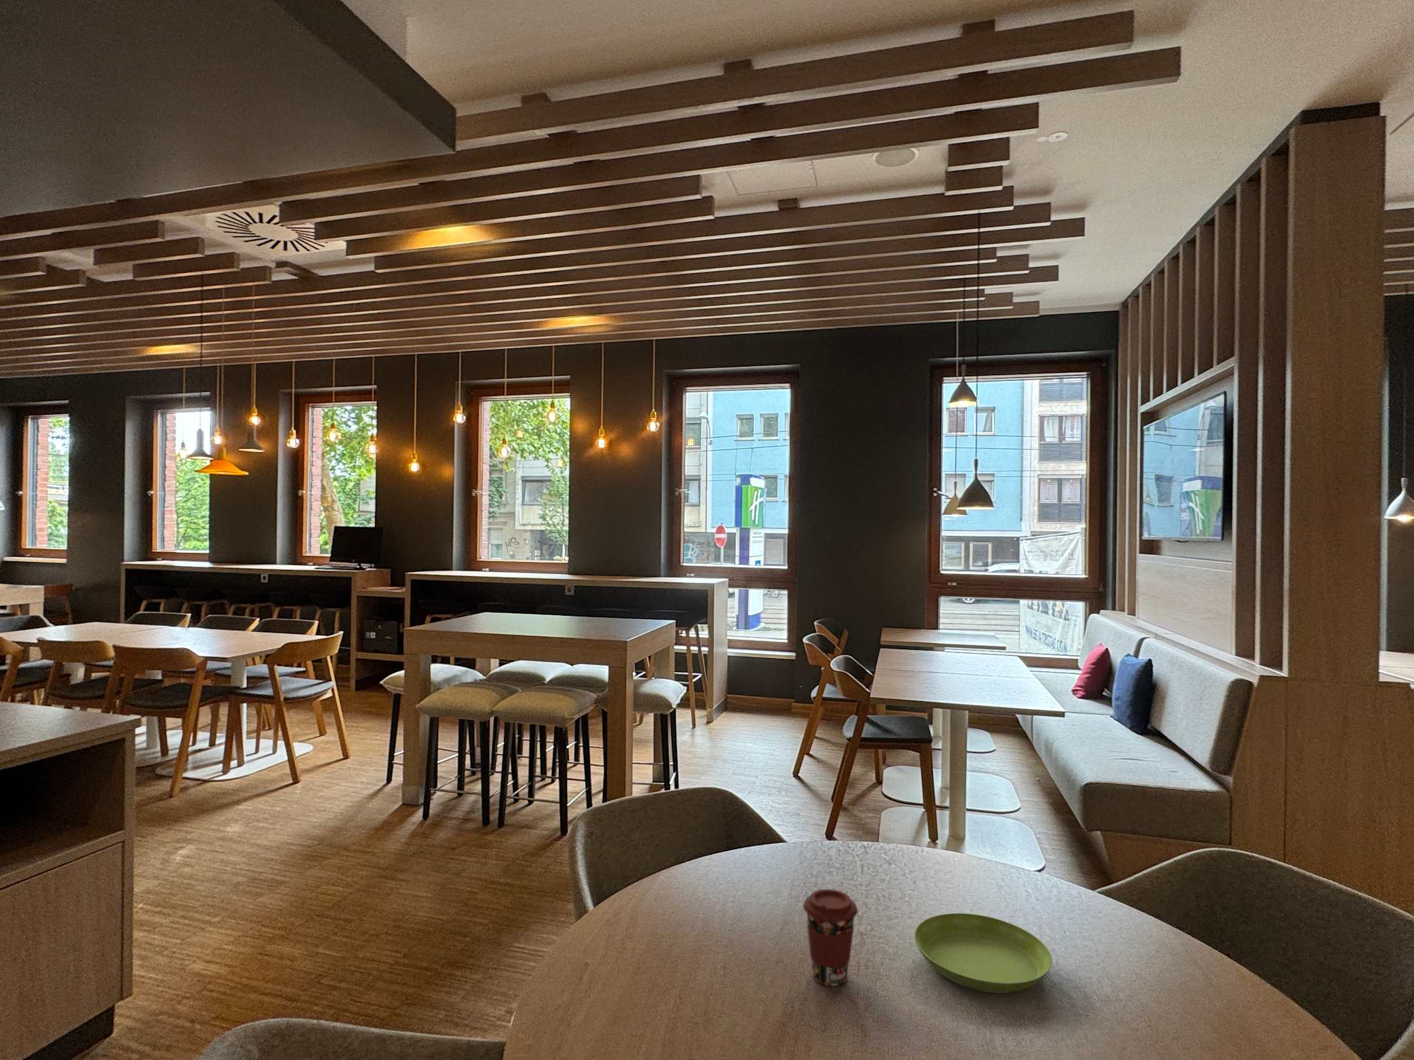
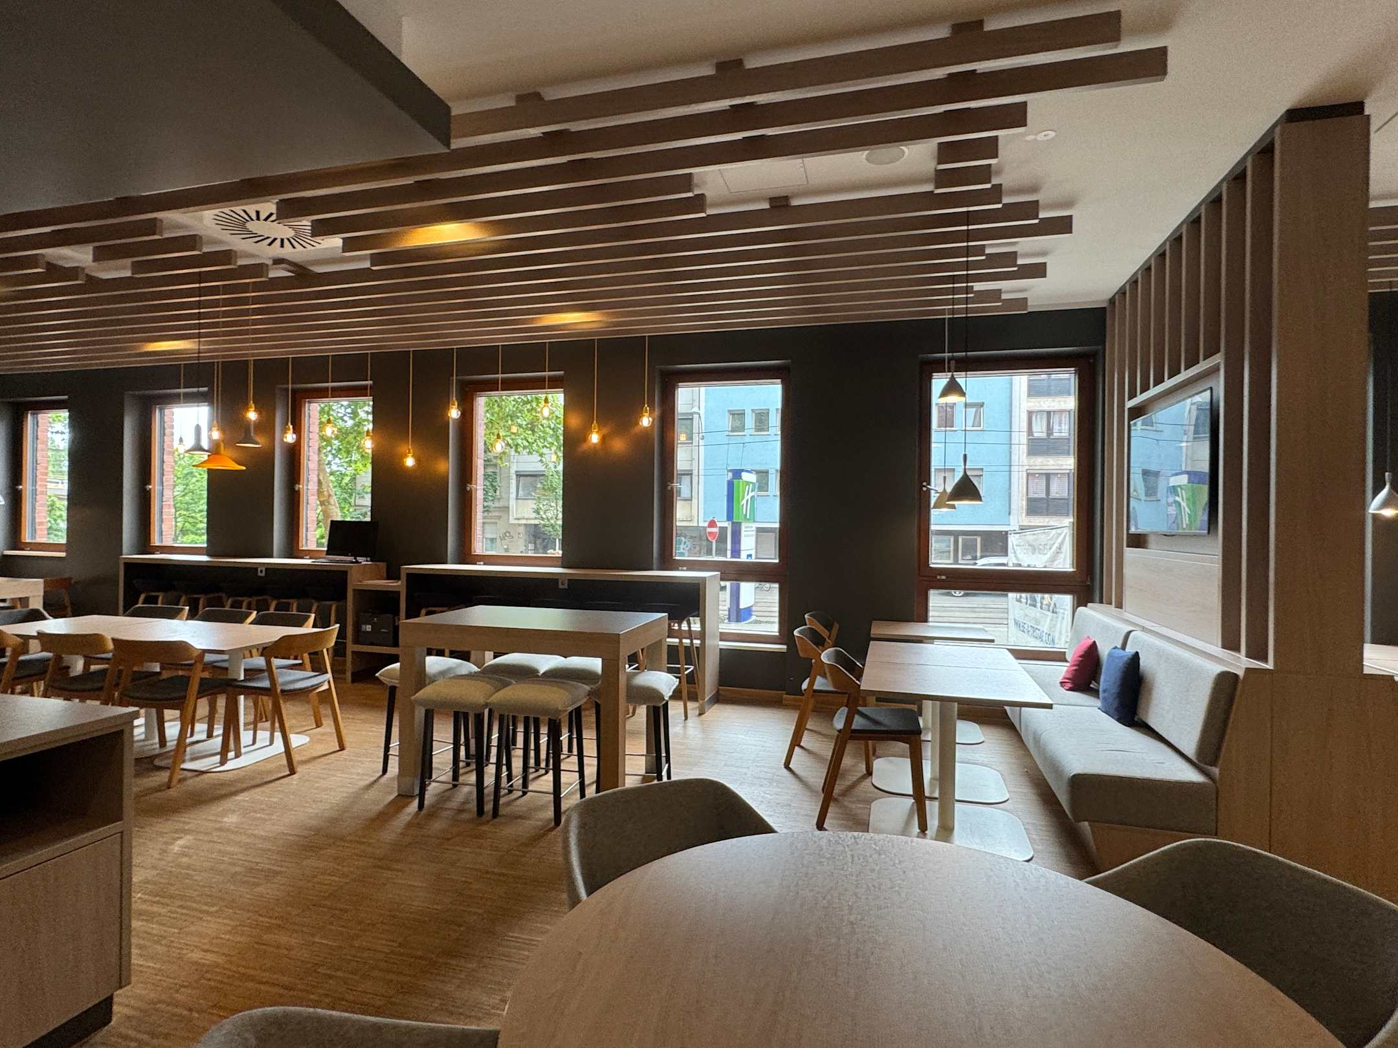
- saucer [914,913,1052,994]
- coffee cup [803,889,858,987]
